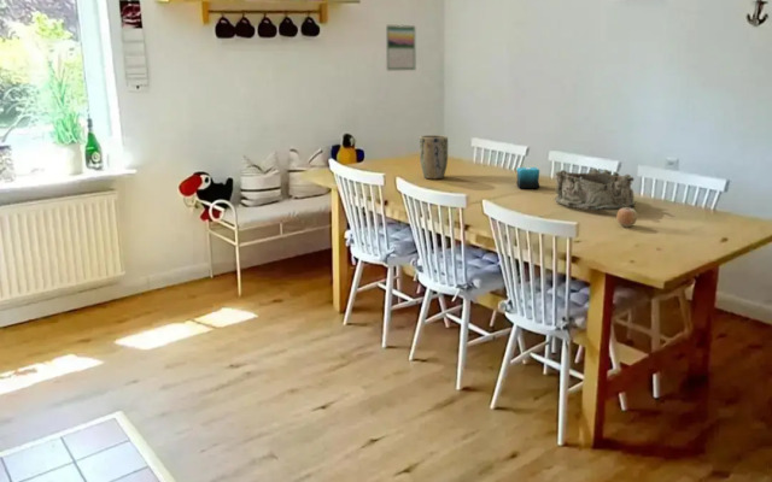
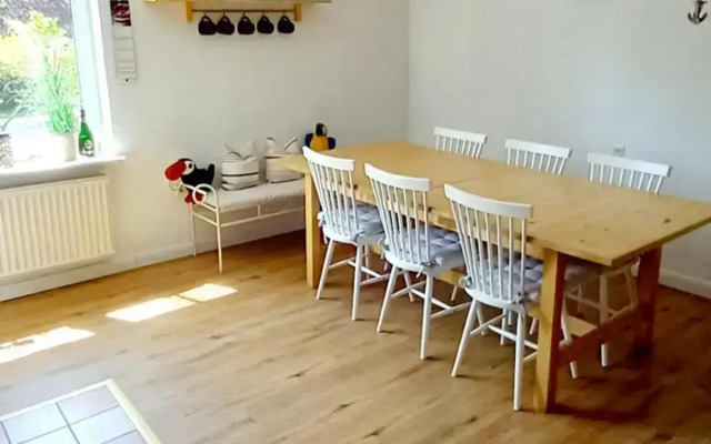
- calendar [385,23,416,71]
- candle [515,161,540,189]
- plant pot [419,134,449,180]
- fruit [615,205,639,228]
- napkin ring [554,167,636,212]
